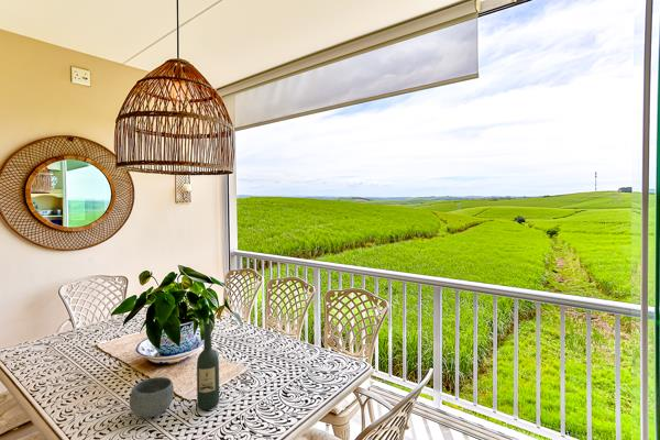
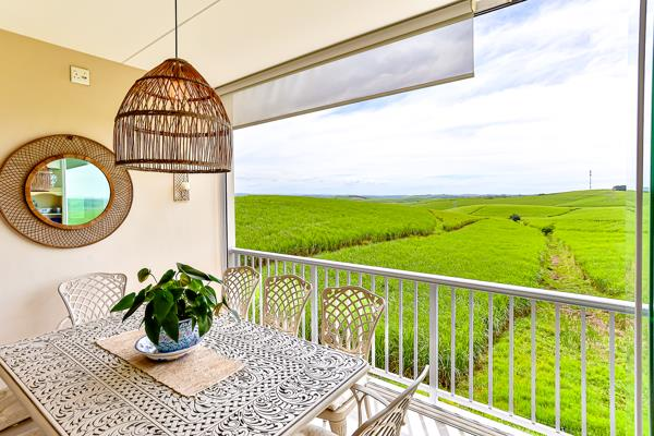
- bowl [129,376,175,419]
- wine bottle [196,322,220,411]
